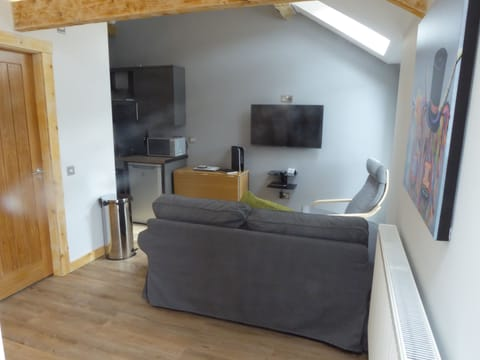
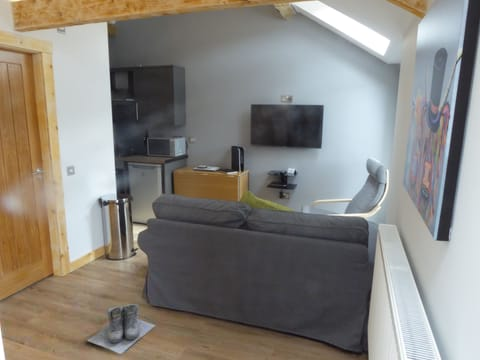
+ boots [86,303,157,355]
